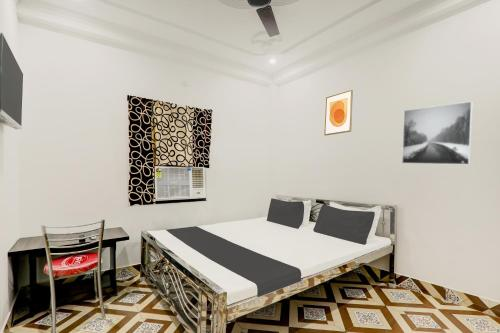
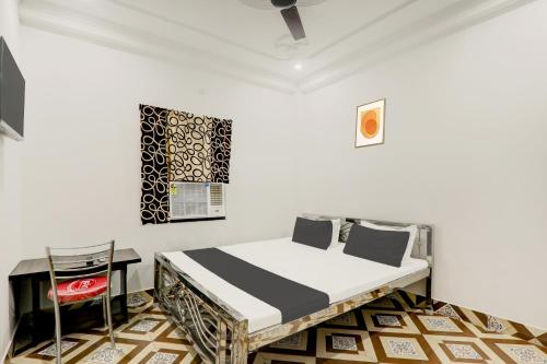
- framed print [401,101,473,166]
